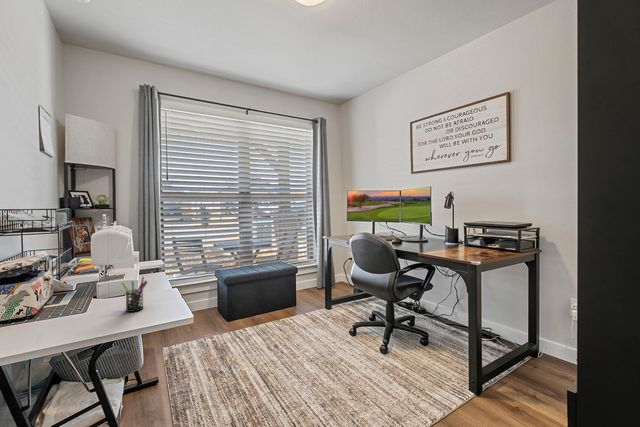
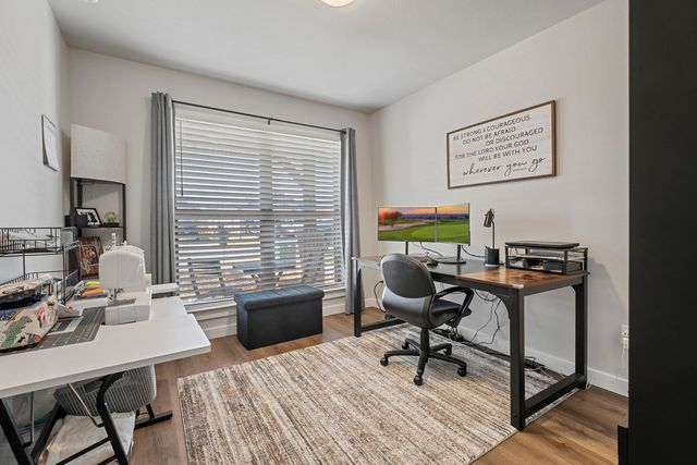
- pen holder [120,276,149,313]
